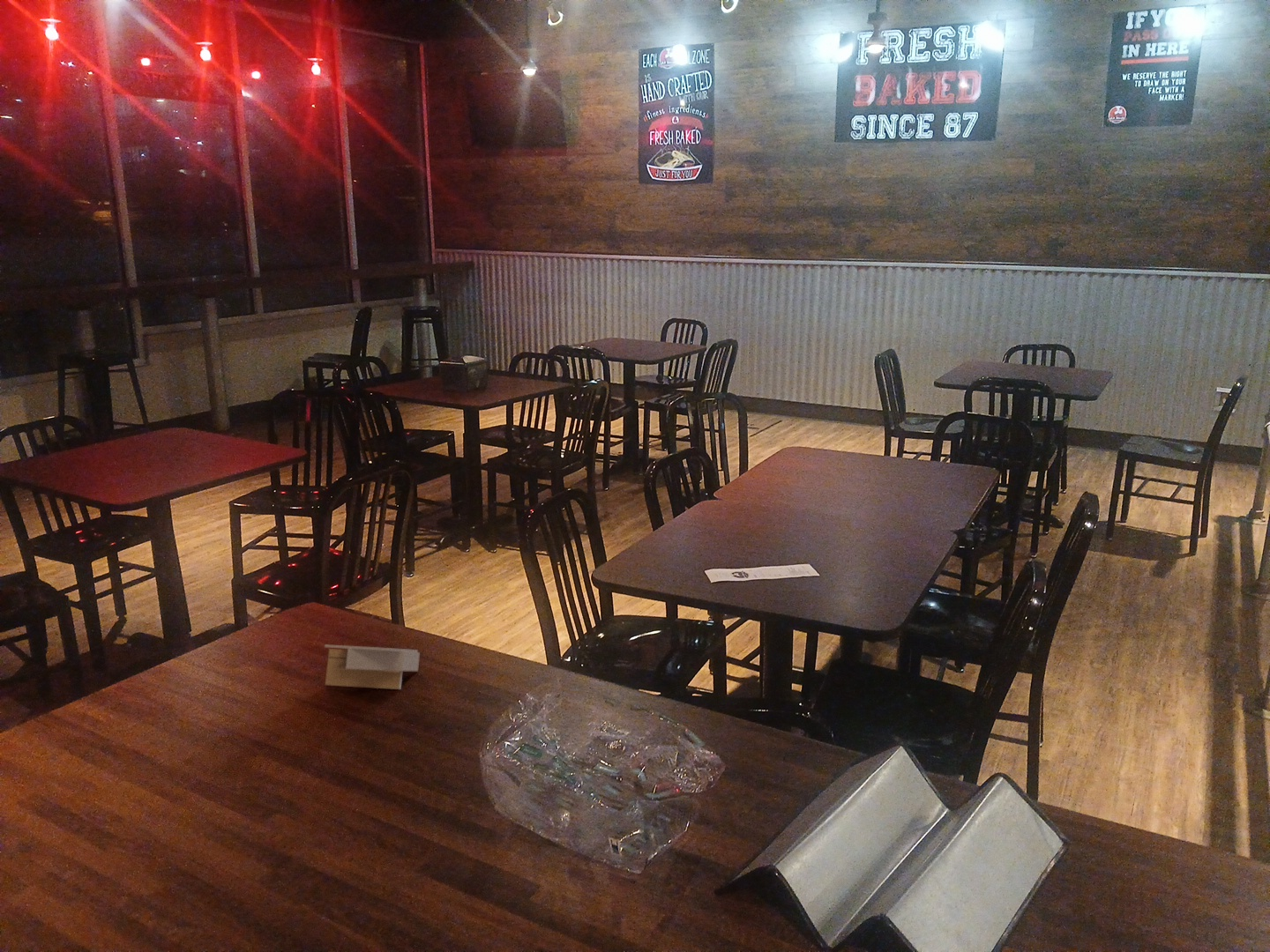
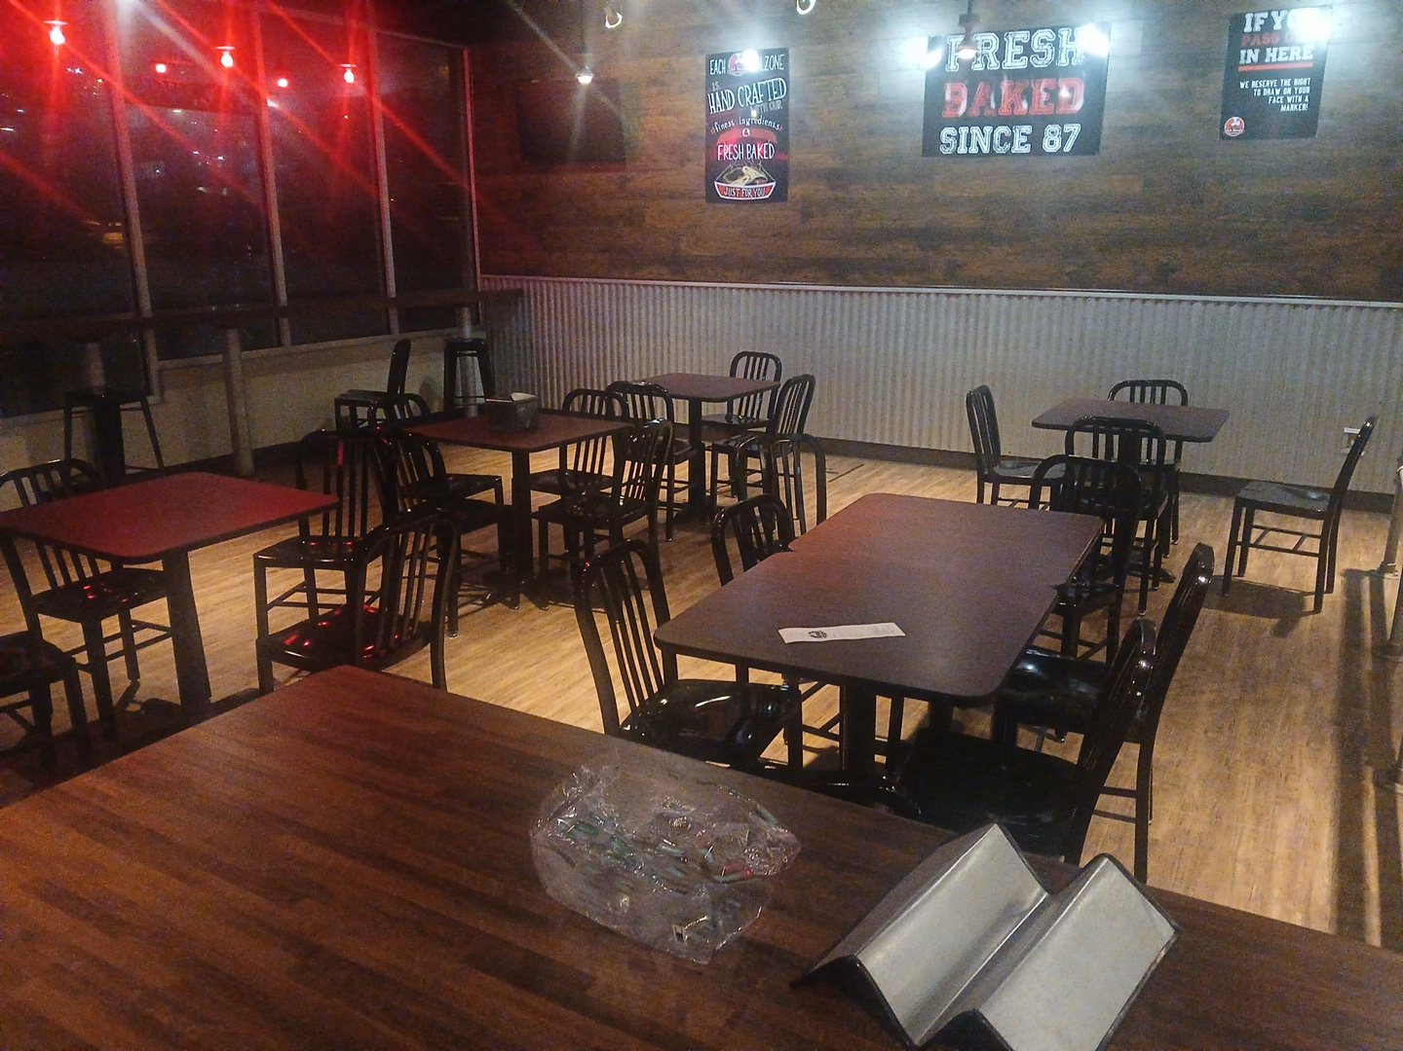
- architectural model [324,643,421,690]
